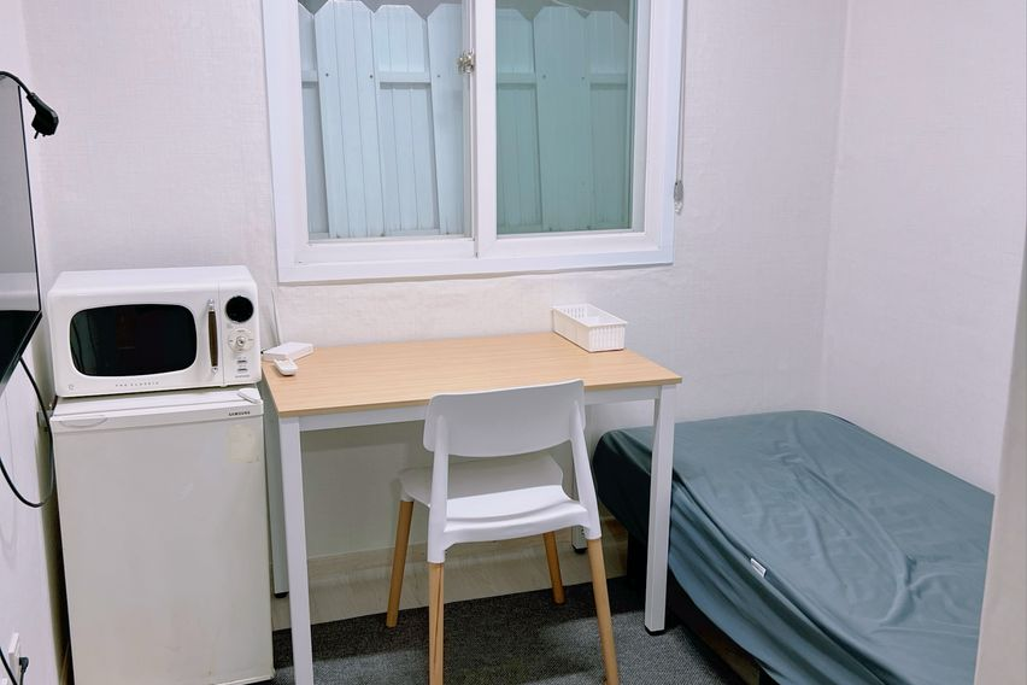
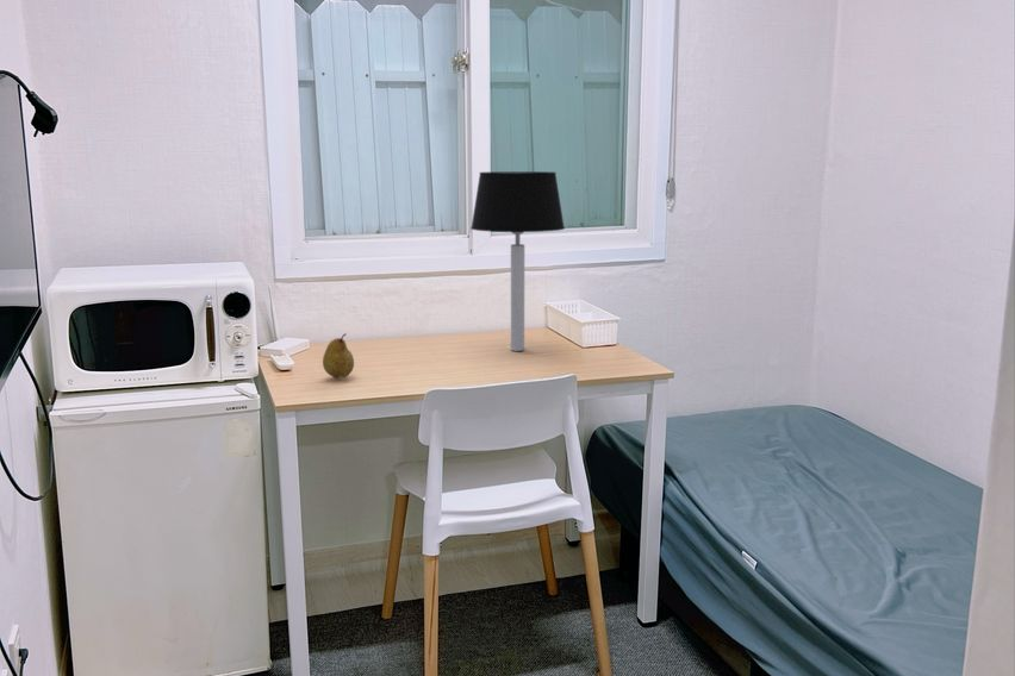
+ table lamp [469,170,566,352]
+ fruit [322,332,355,380]
